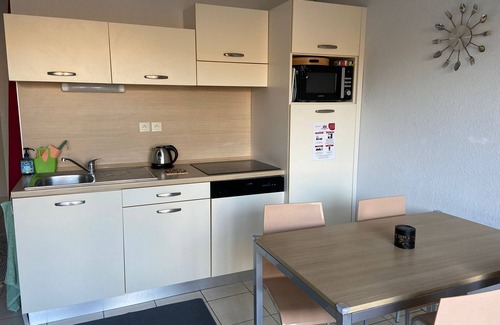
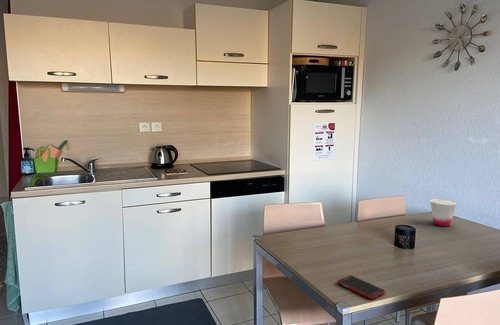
+ cup [429,198,458,227]
+ cell phone [337,274,386,300]
